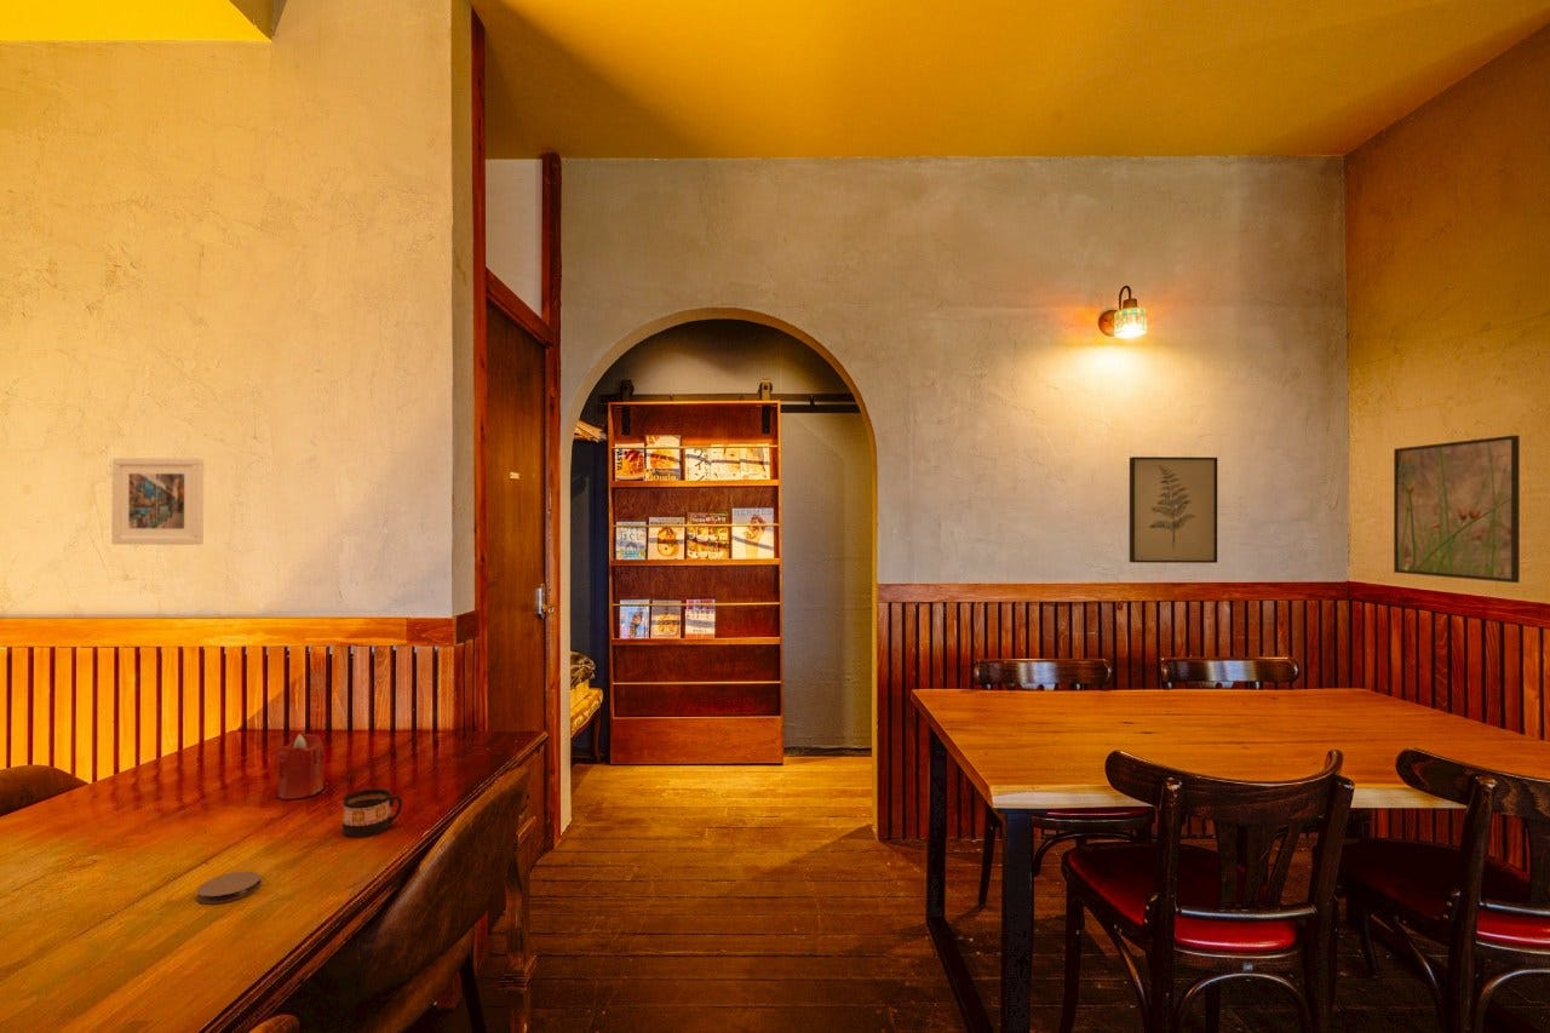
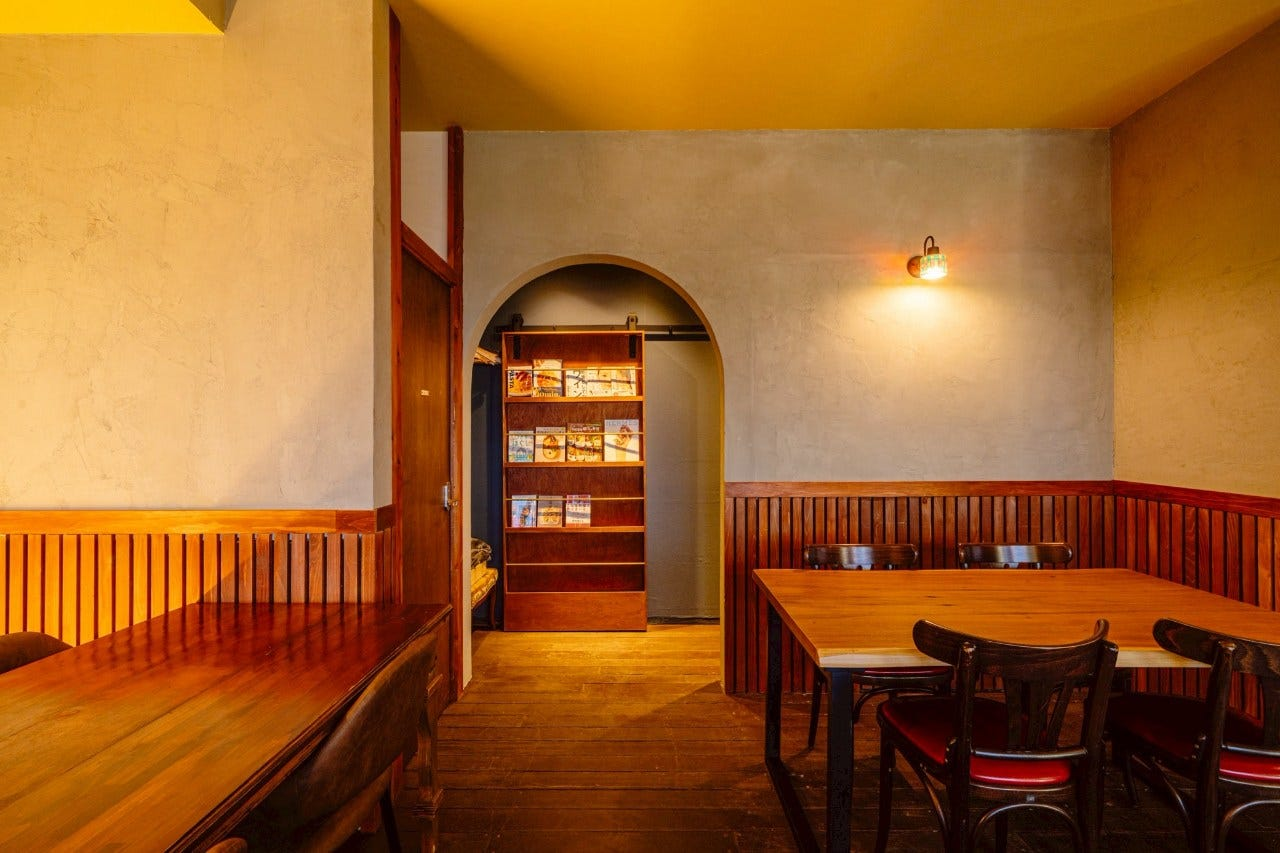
- cup [341,787,403,838]
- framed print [110,457,205,546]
- coaster [196,870,262,905]
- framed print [1393,434,1521,584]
- candle [276,733,326,800]
- wall art [1129,455,1218,564]
